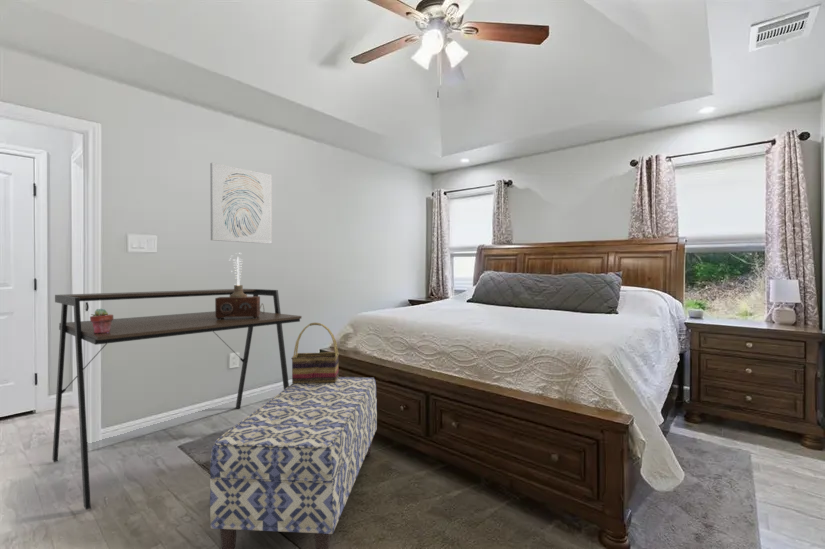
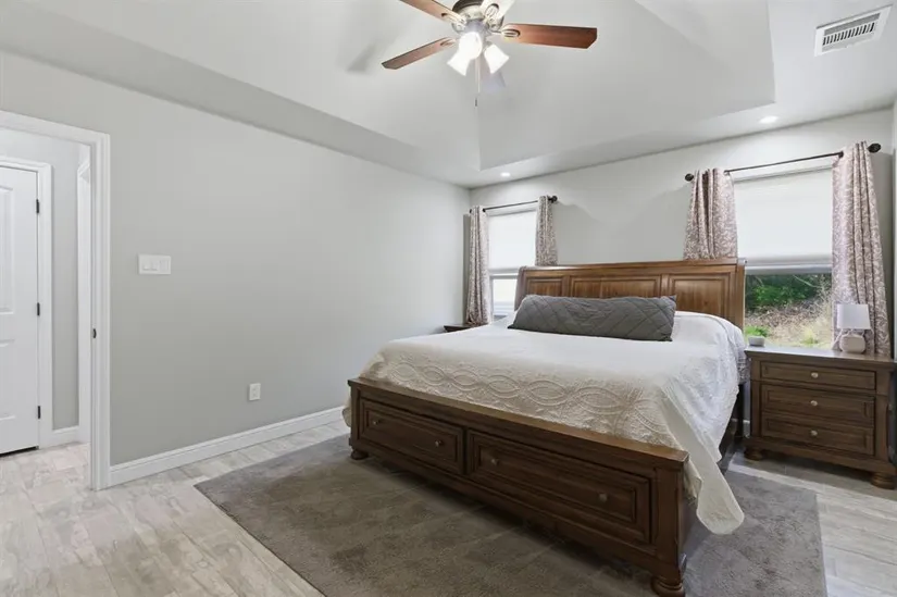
- bench [209,376,378,549]
- wall art [209,162,273,245]
- potted succulent [89,308,114,334]
- woven basket [290,322,340,384]
- table lamp [214,252,265,320]
- desk [51,288,303,511]
